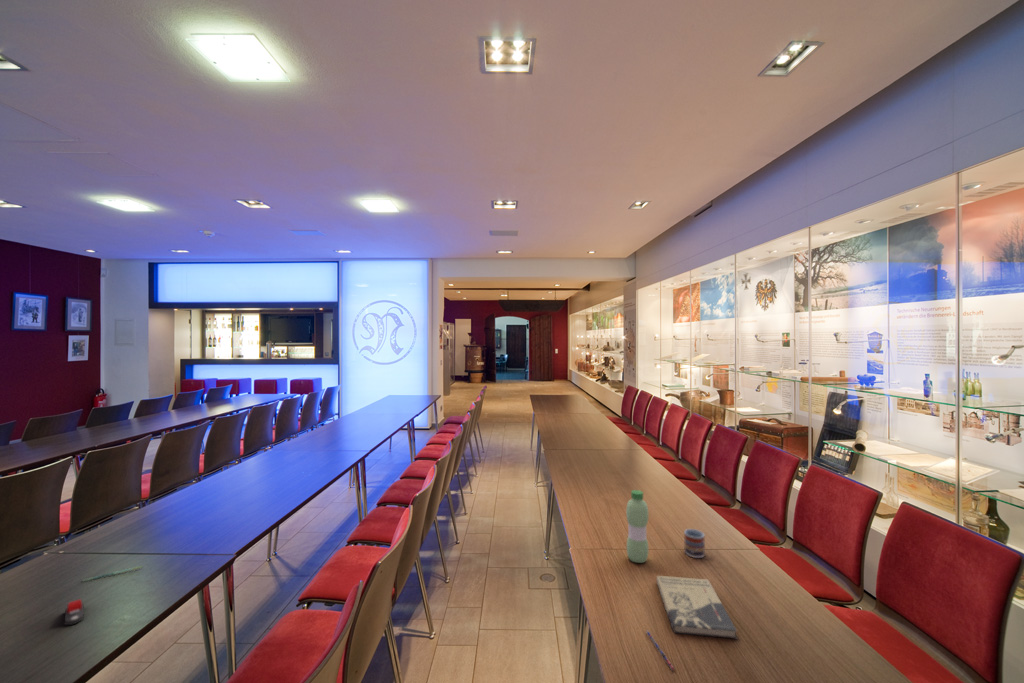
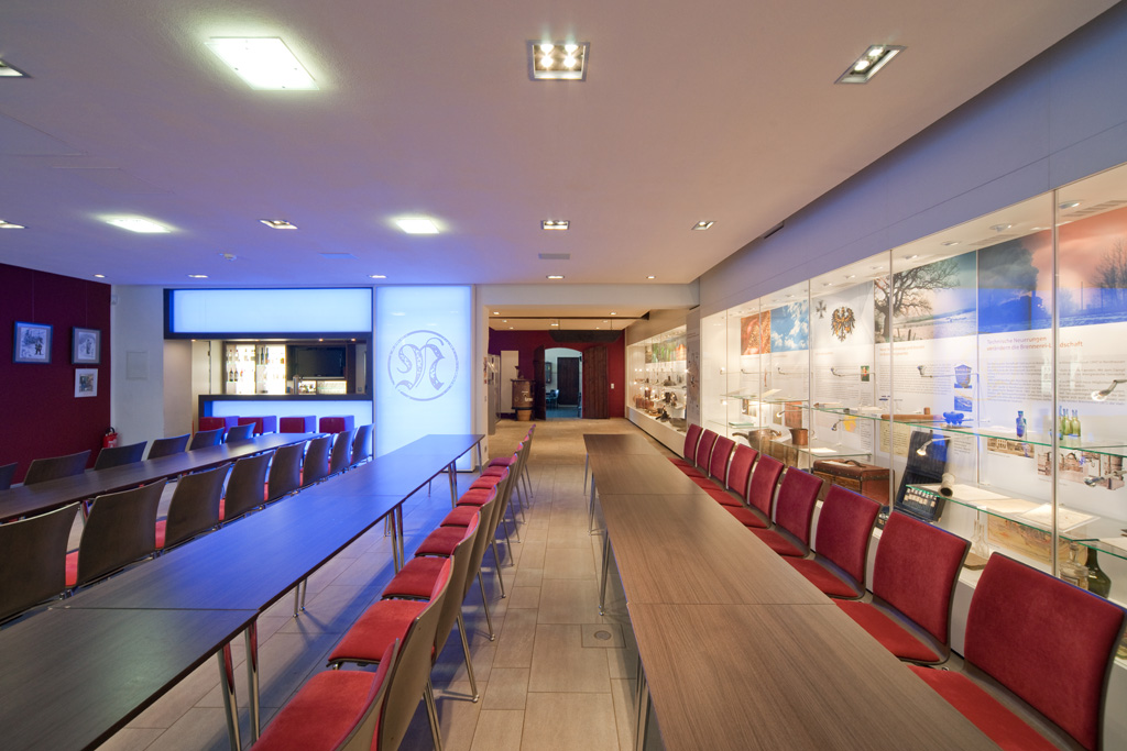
- book [655,575,738,640]
- pen [645,630,676,672]
- stapler [64,598,85,626]
- pen [82,565,143,583]
- water bottle [625,489,649,564]
- cup [683,528,706,559]
